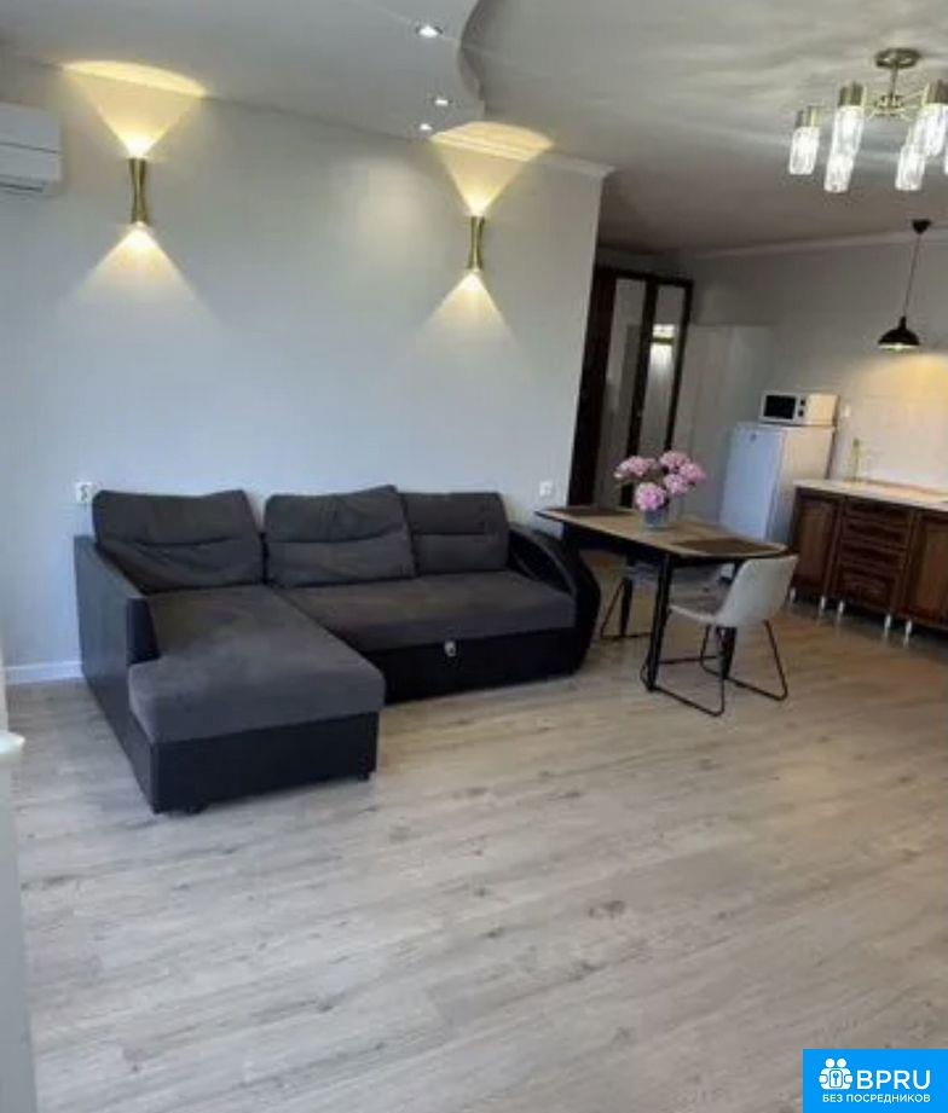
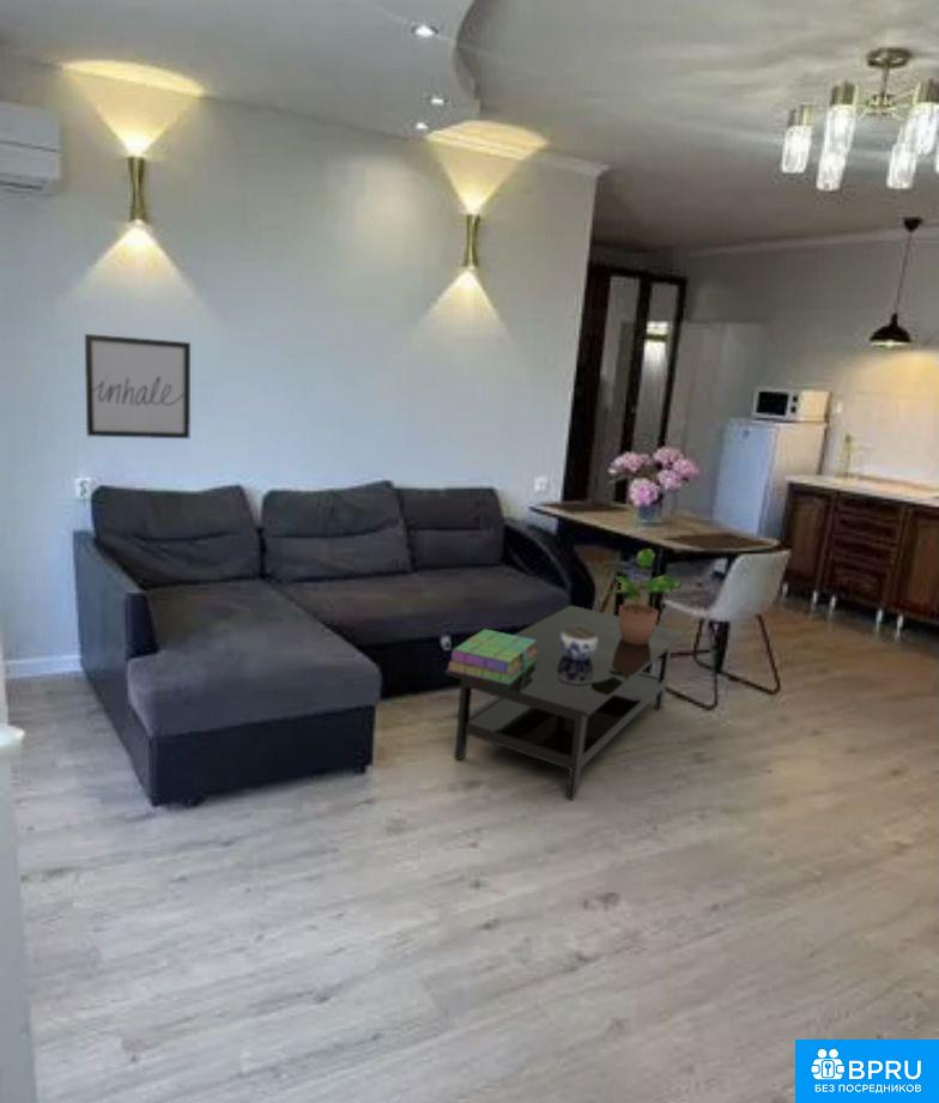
+ stack of books [447,628,538,685]
+ jar [561,628,596,661]
+ wall art [84,333,192,440]
+ potted plant [602,547,683,644]
+ coffee table [443,605,686,801]
